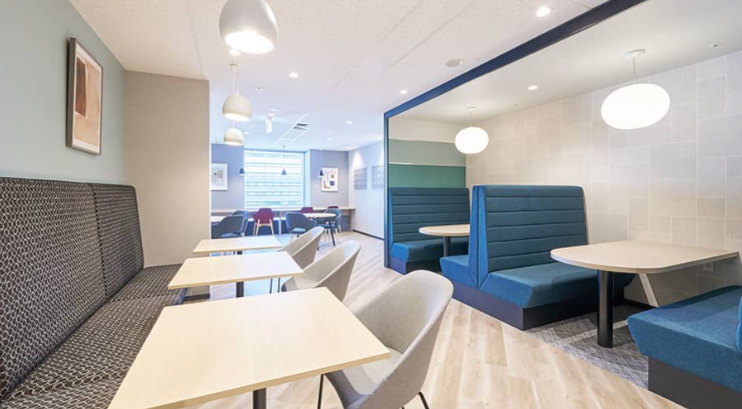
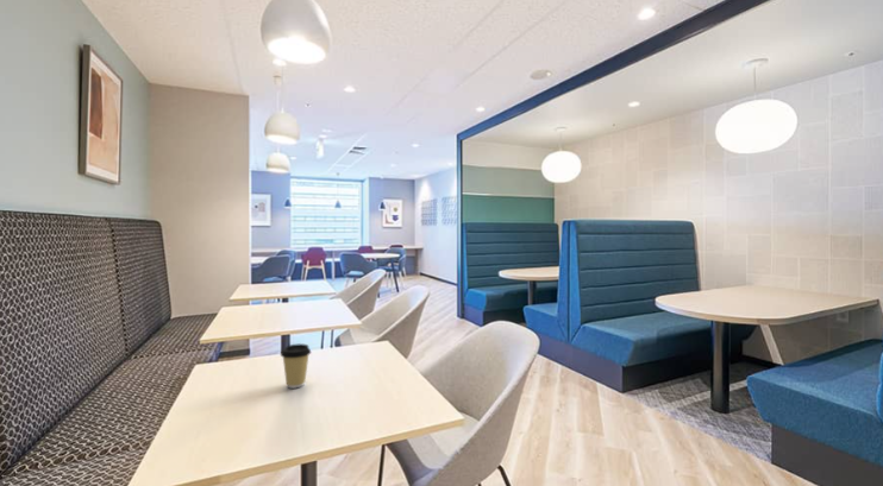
+ coffee cup [280,342,312,390]
